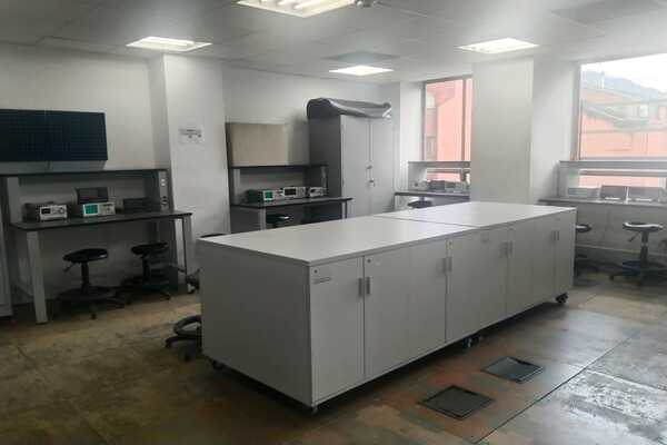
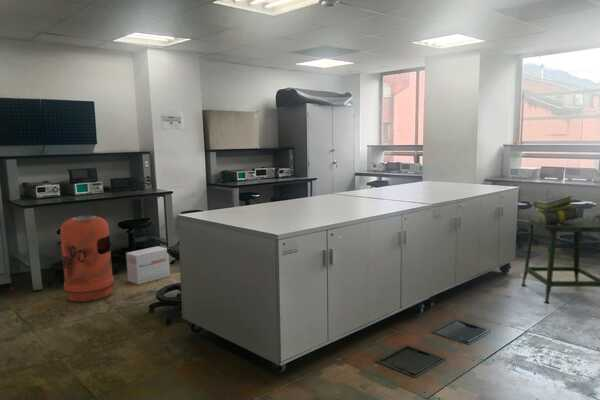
+ cardboard box [125,245,171,285]
+ stack of books [533,194,579,224]
+ stool [520,217,600,304]
+ trash can [59,215,116,303]
